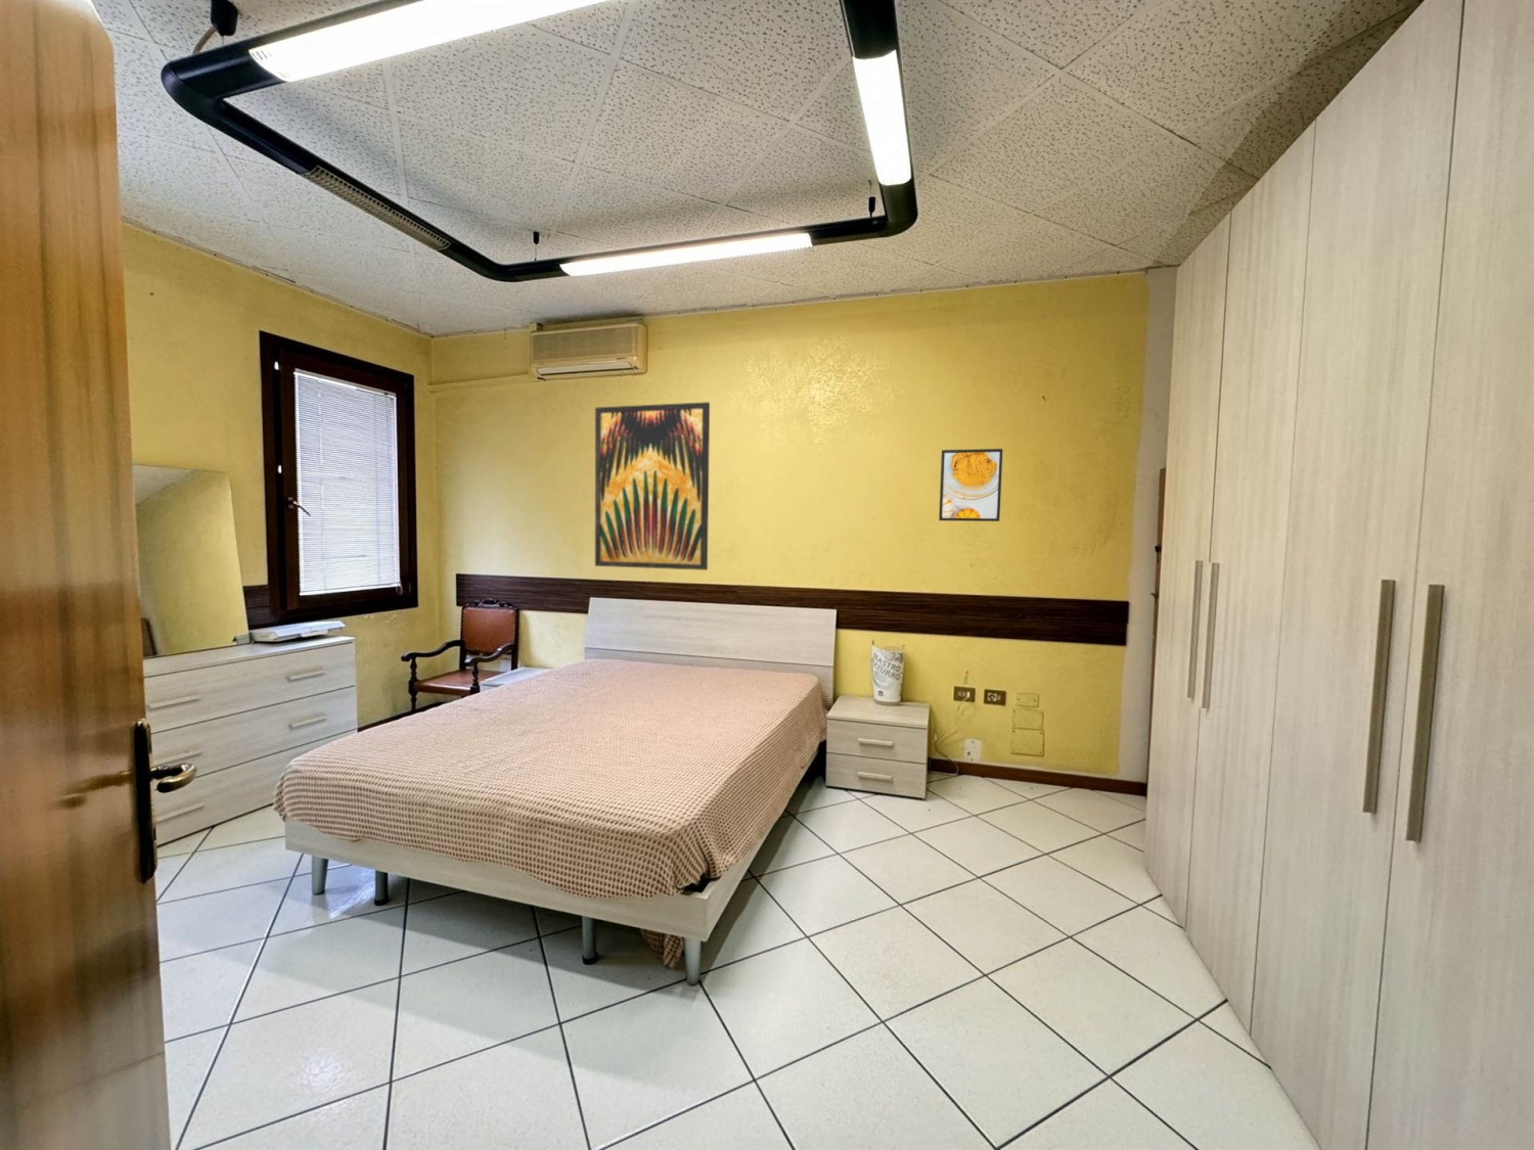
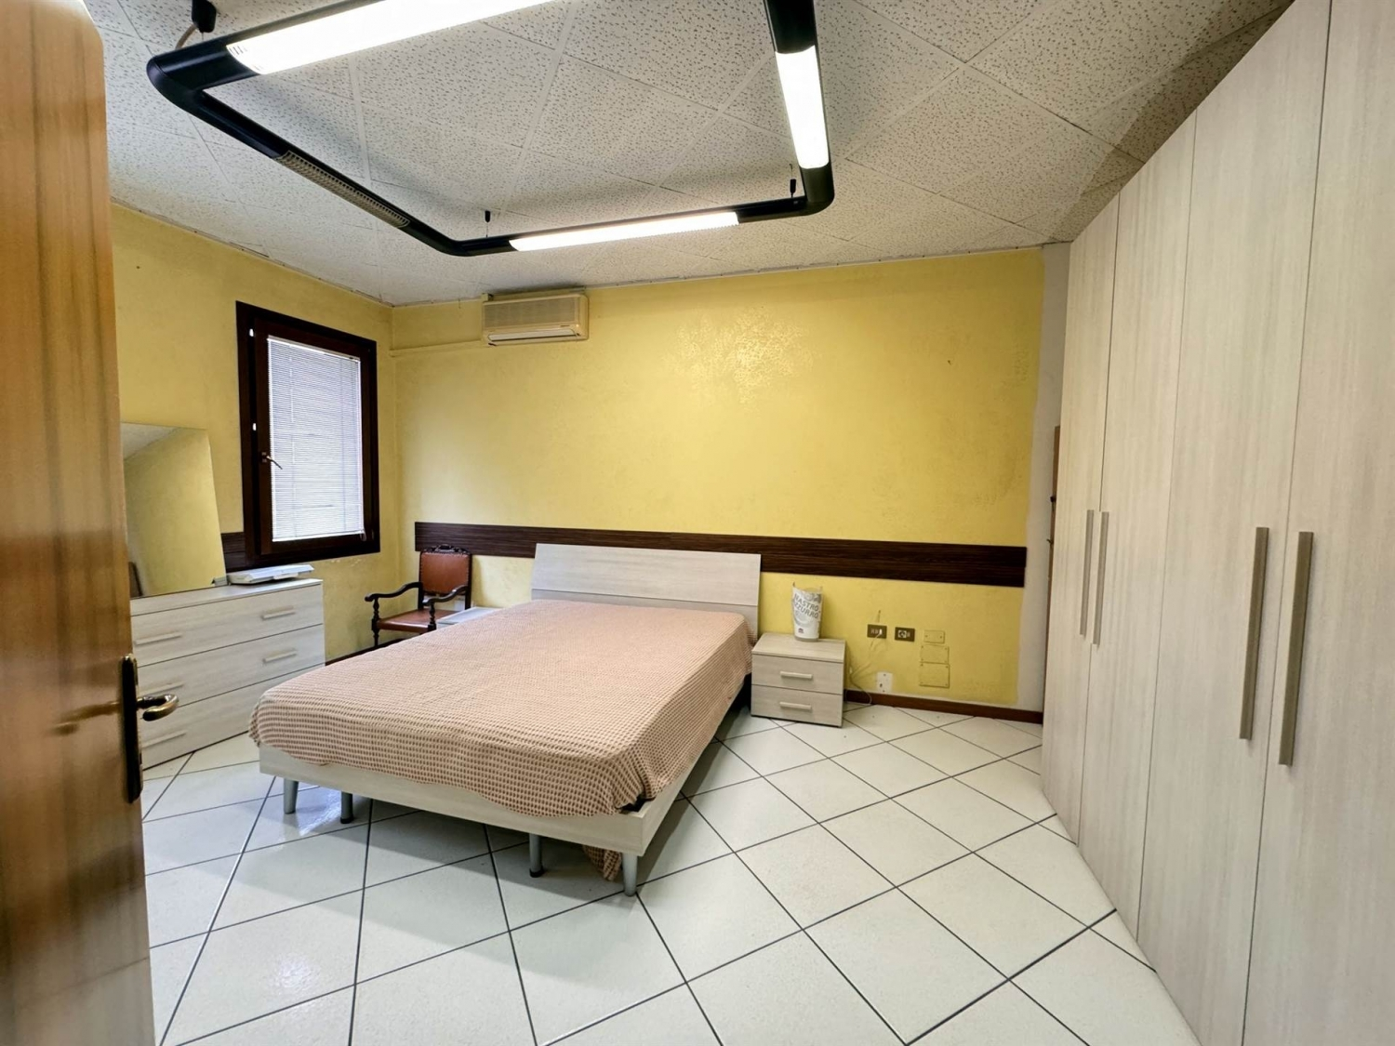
- wall art [594,401,710,571]
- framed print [937,448,1004,522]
